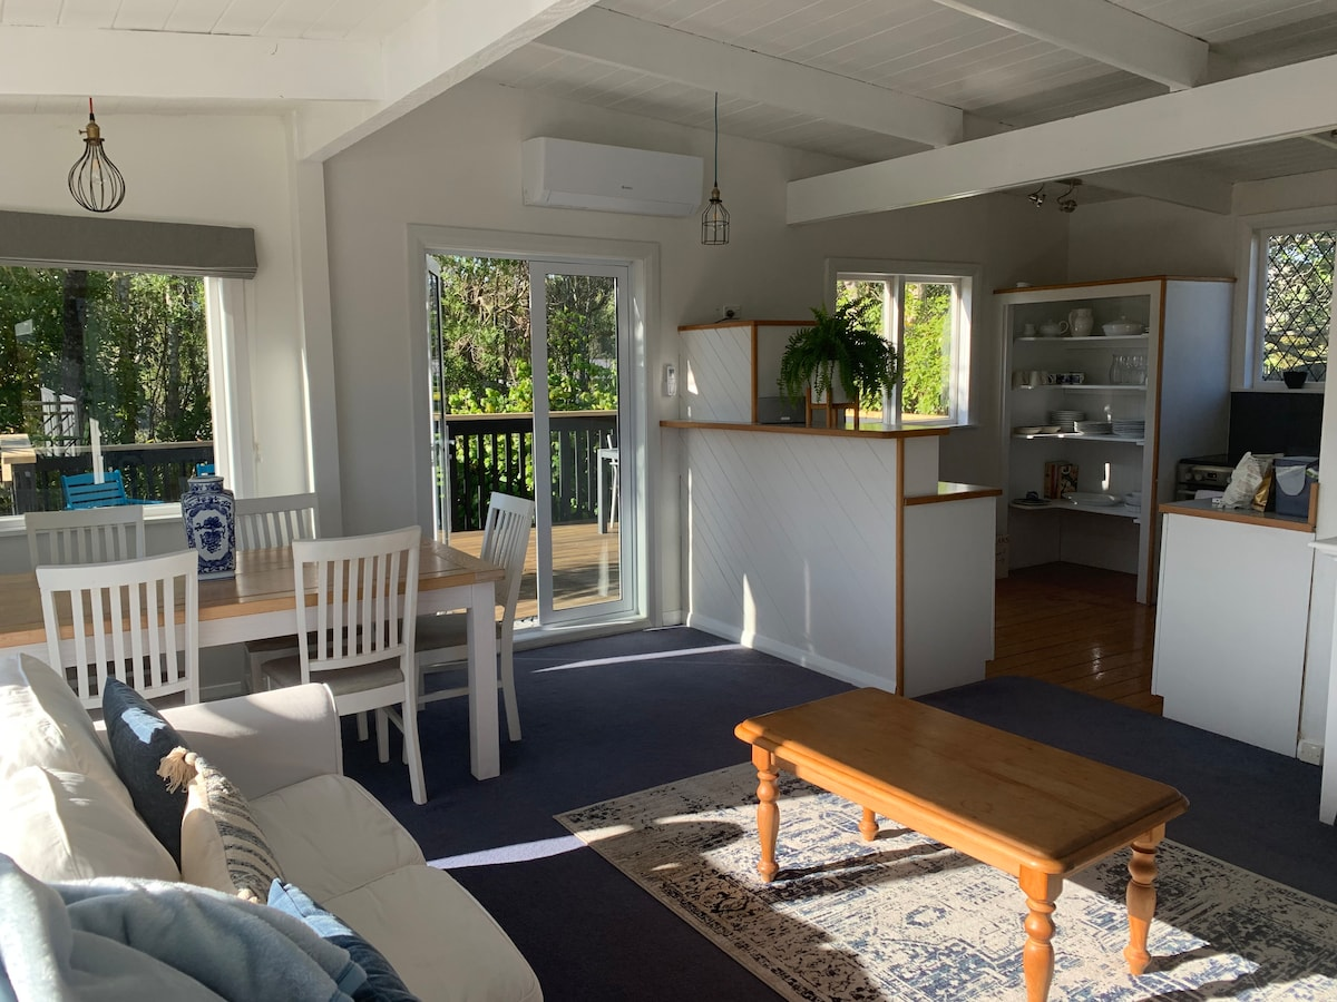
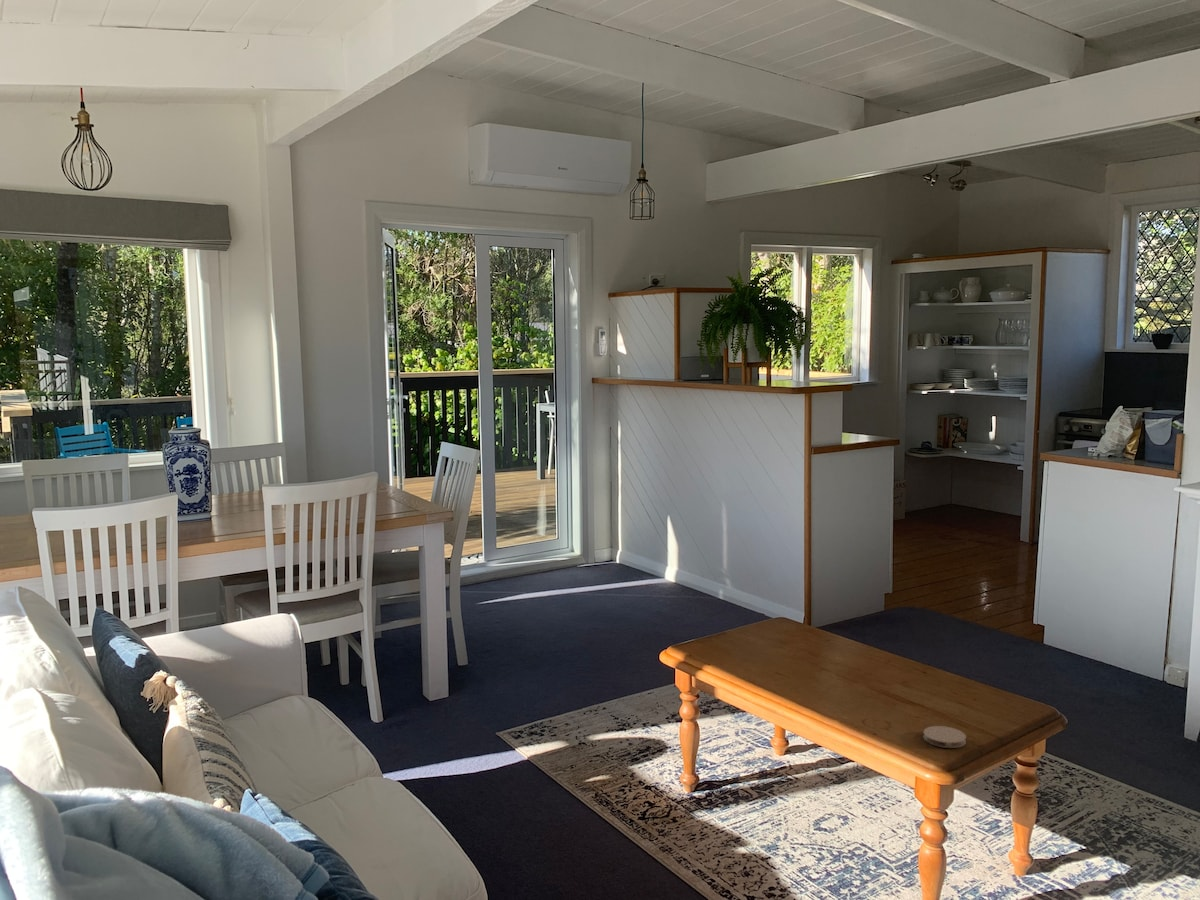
+ coaster [922,725,967,749]
